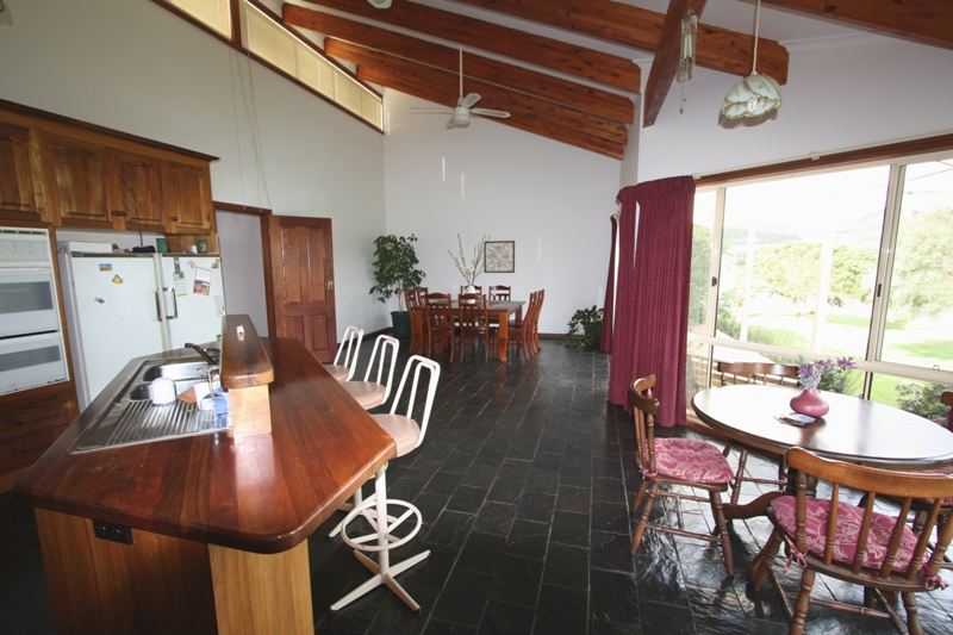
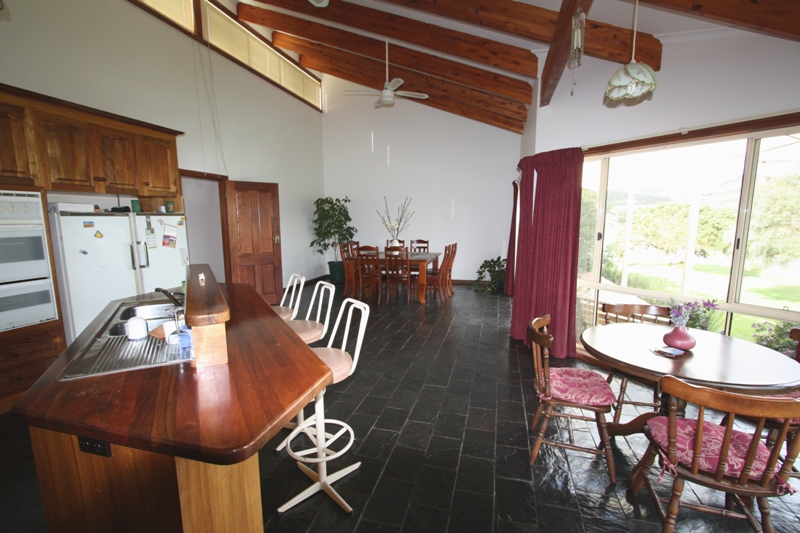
- wall art [482,239,516,274]
